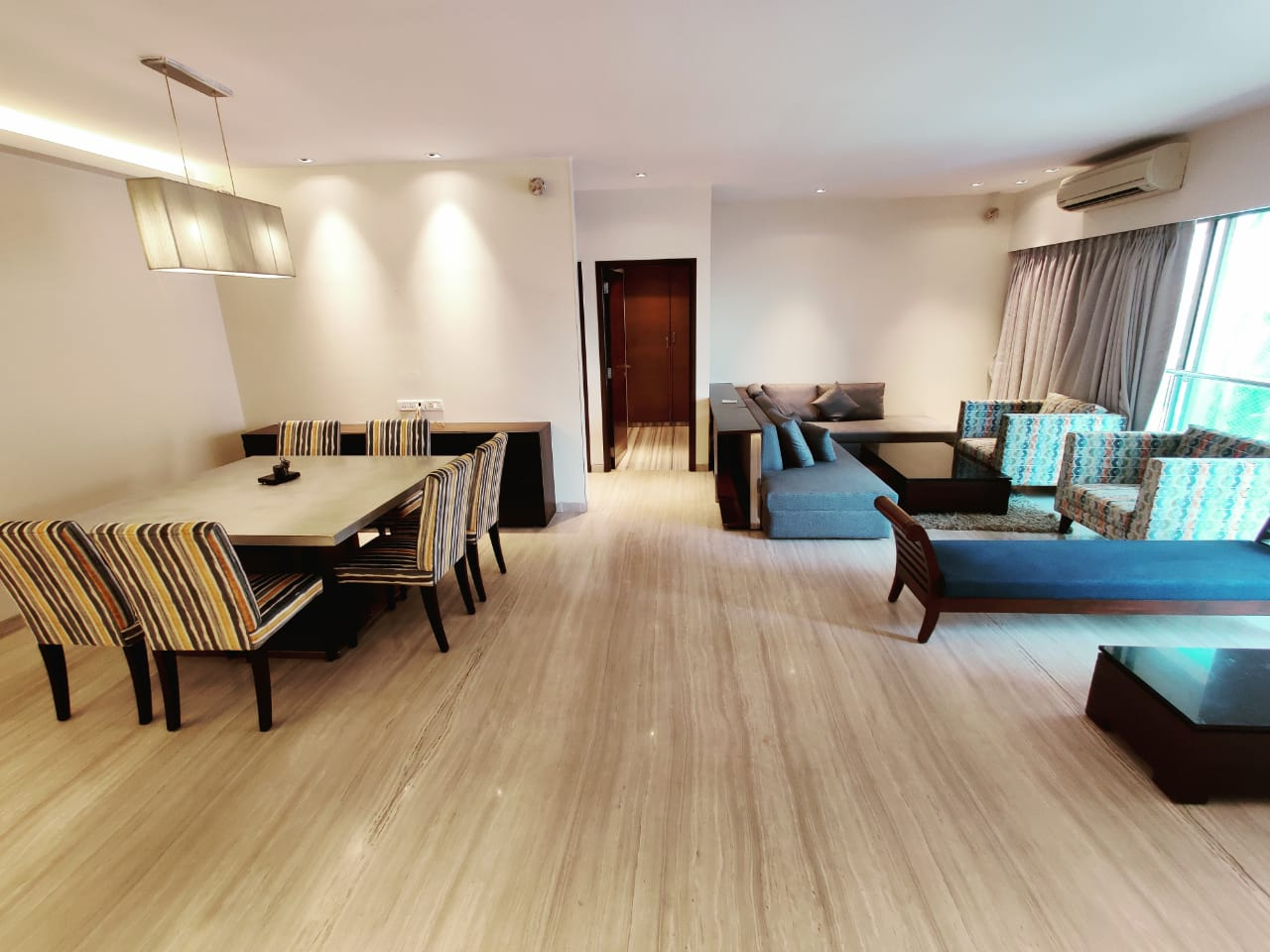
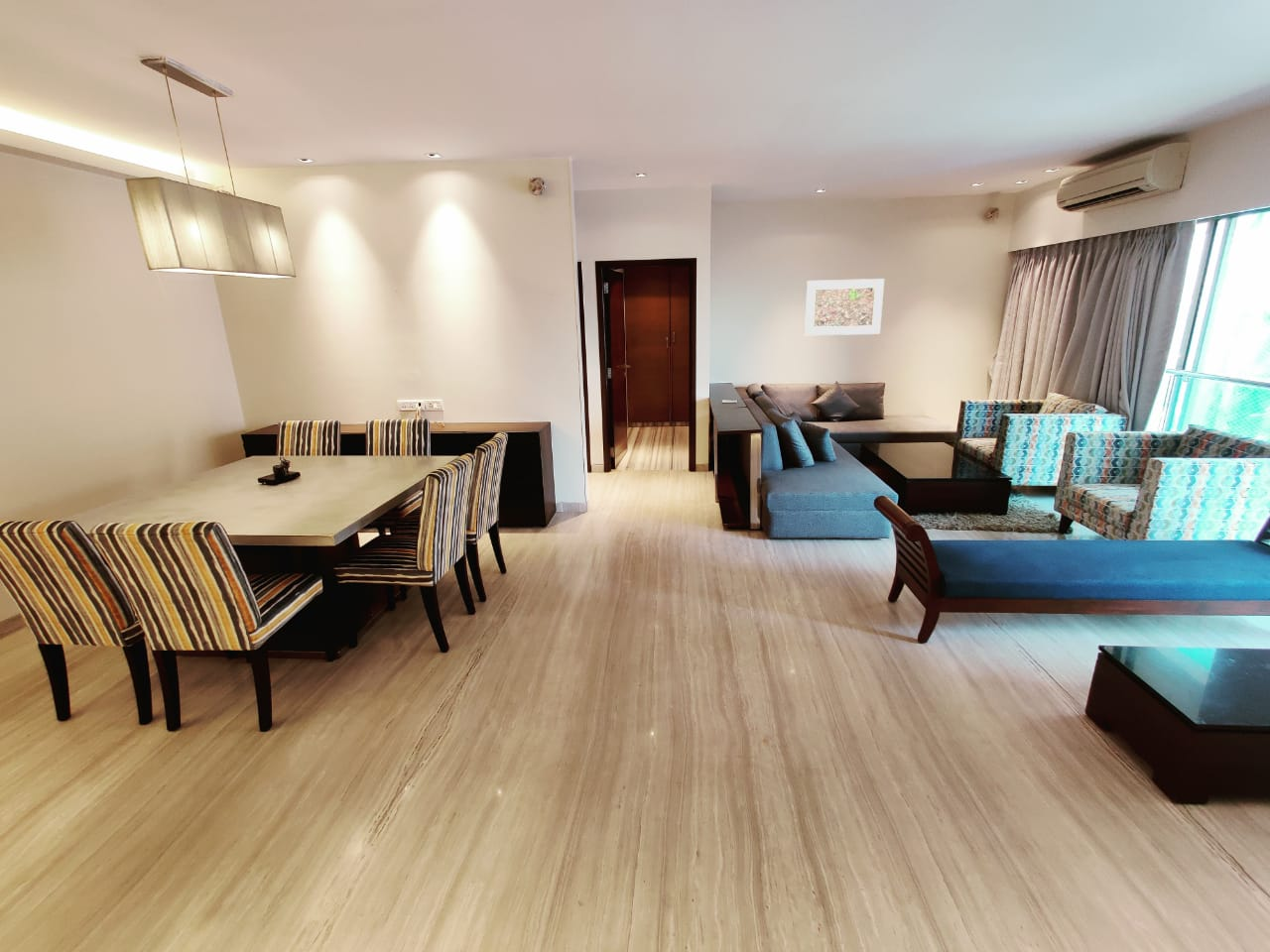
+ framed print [804,278,885,336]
